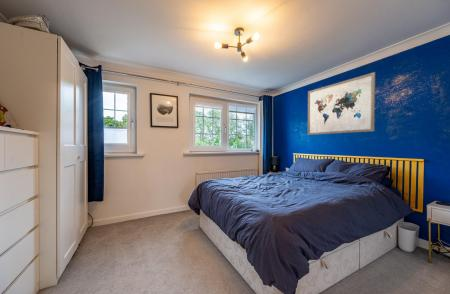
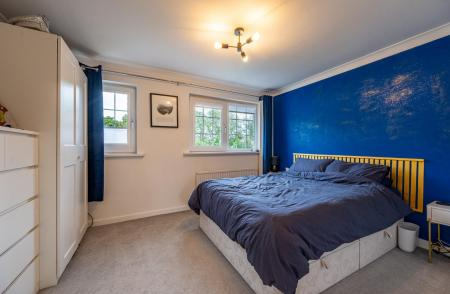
- wall art [307,71,376,136]
